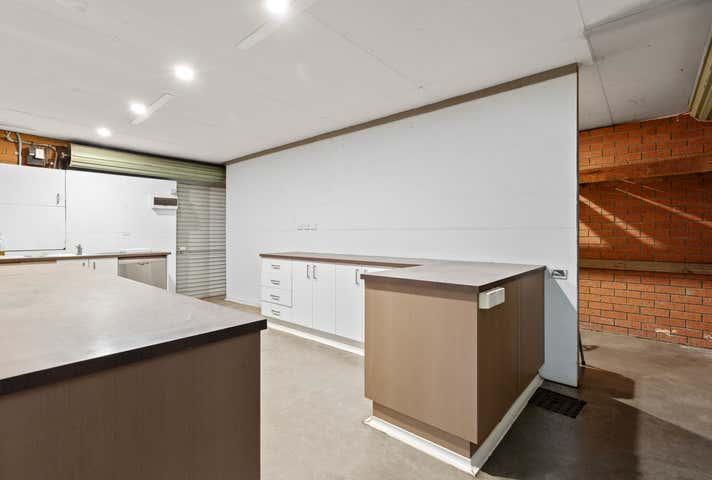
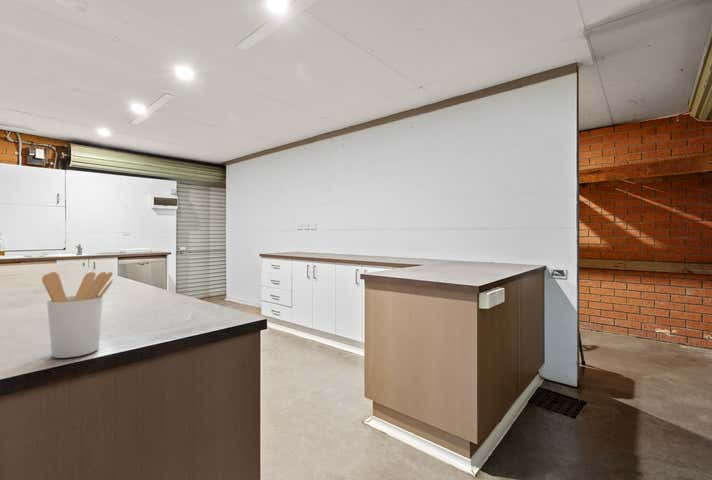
+ utensil holder [41,271,114,359]
